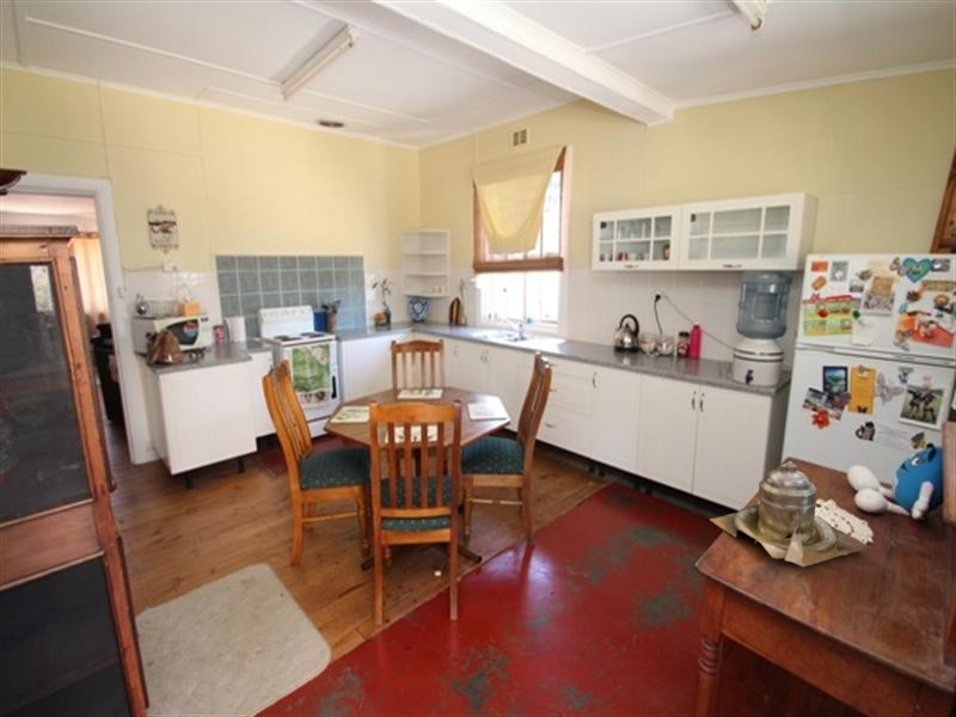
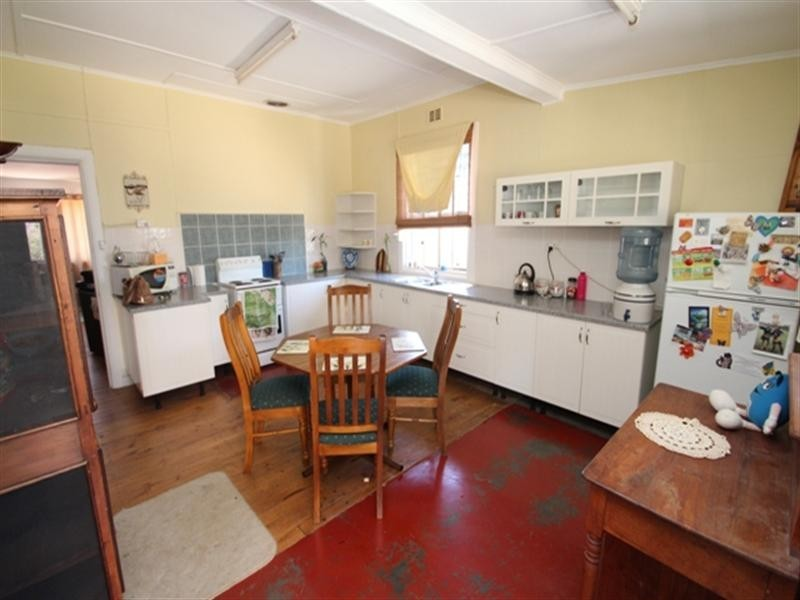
- teapot [709,460,871,568]
